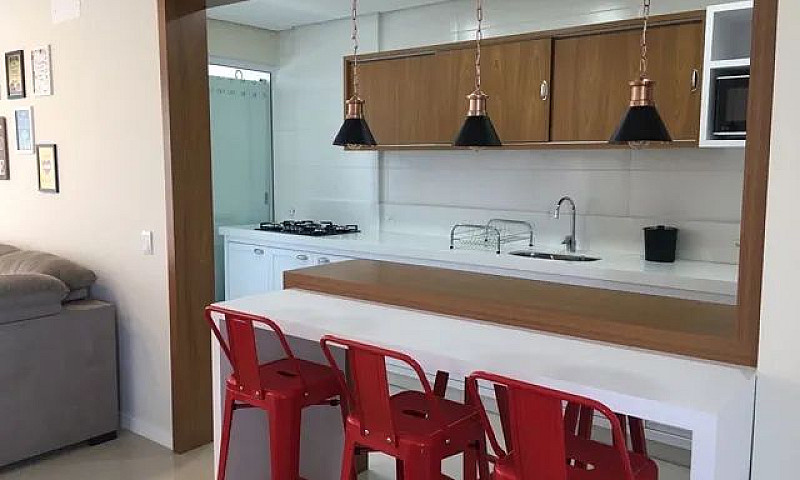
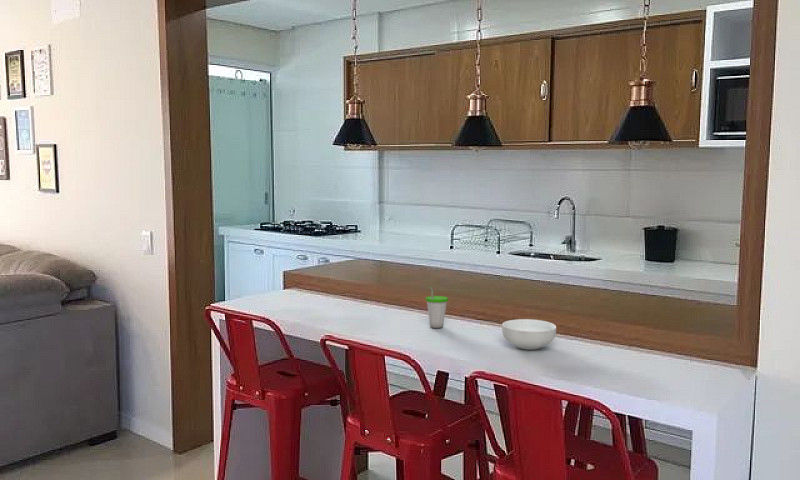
+ cereal bowl [501,318,557,350]
+ cup [425,285,449,329]
